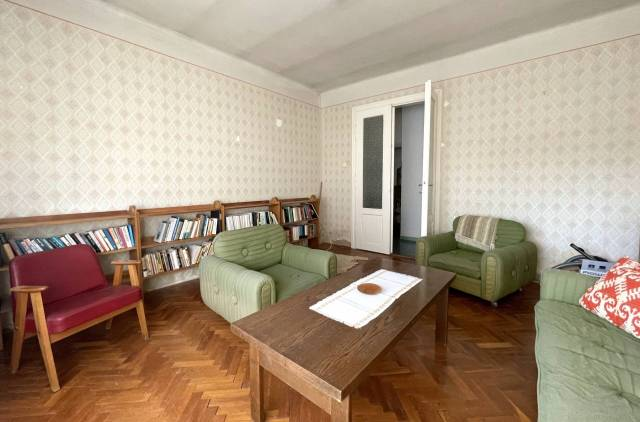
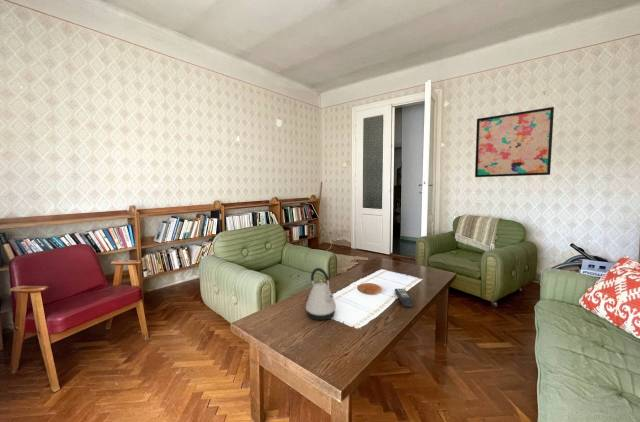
+ remote control [394,288,414,308]
+ kettle [305,267,337,321]
+ wall art [474,106,555,178]
